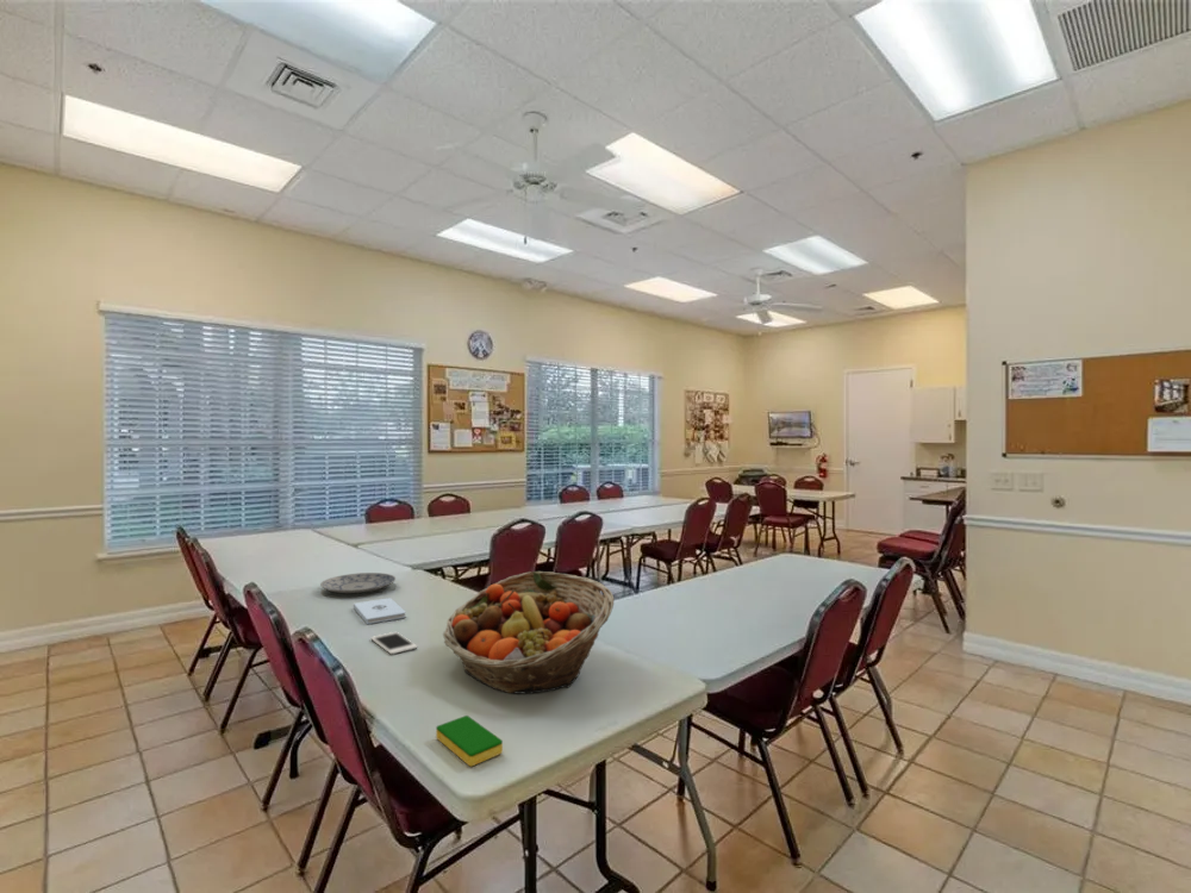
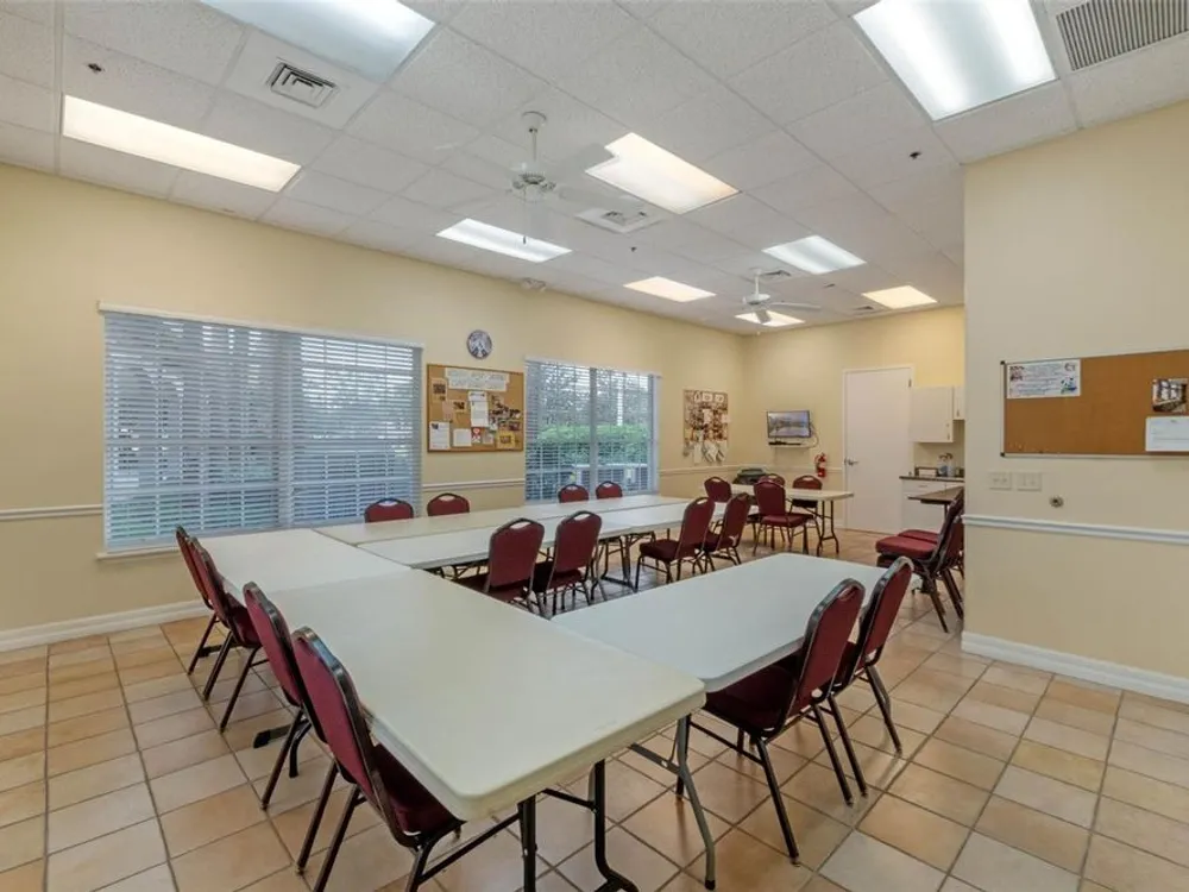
- dish sponge [435,714,504,767]
- plate [319,572,397,594]
- fruit basket [442,570,616,695]
- notepad [353,597,407,625]
- cell phone [370,631,418,656]
